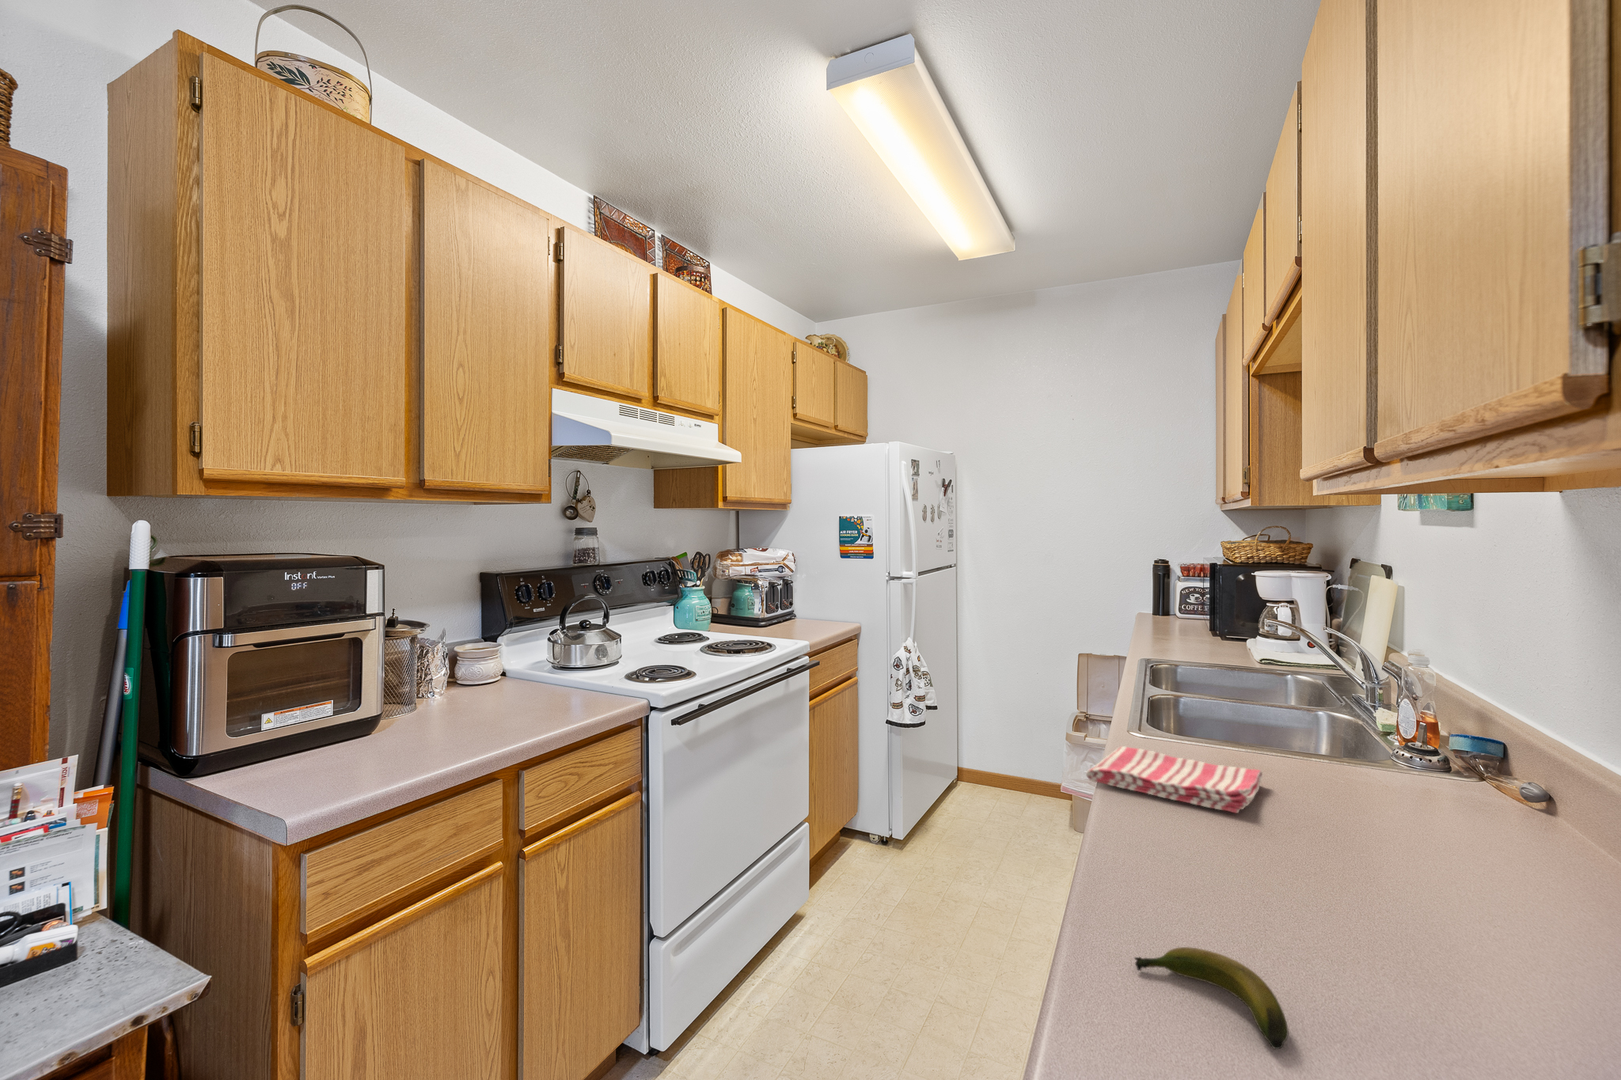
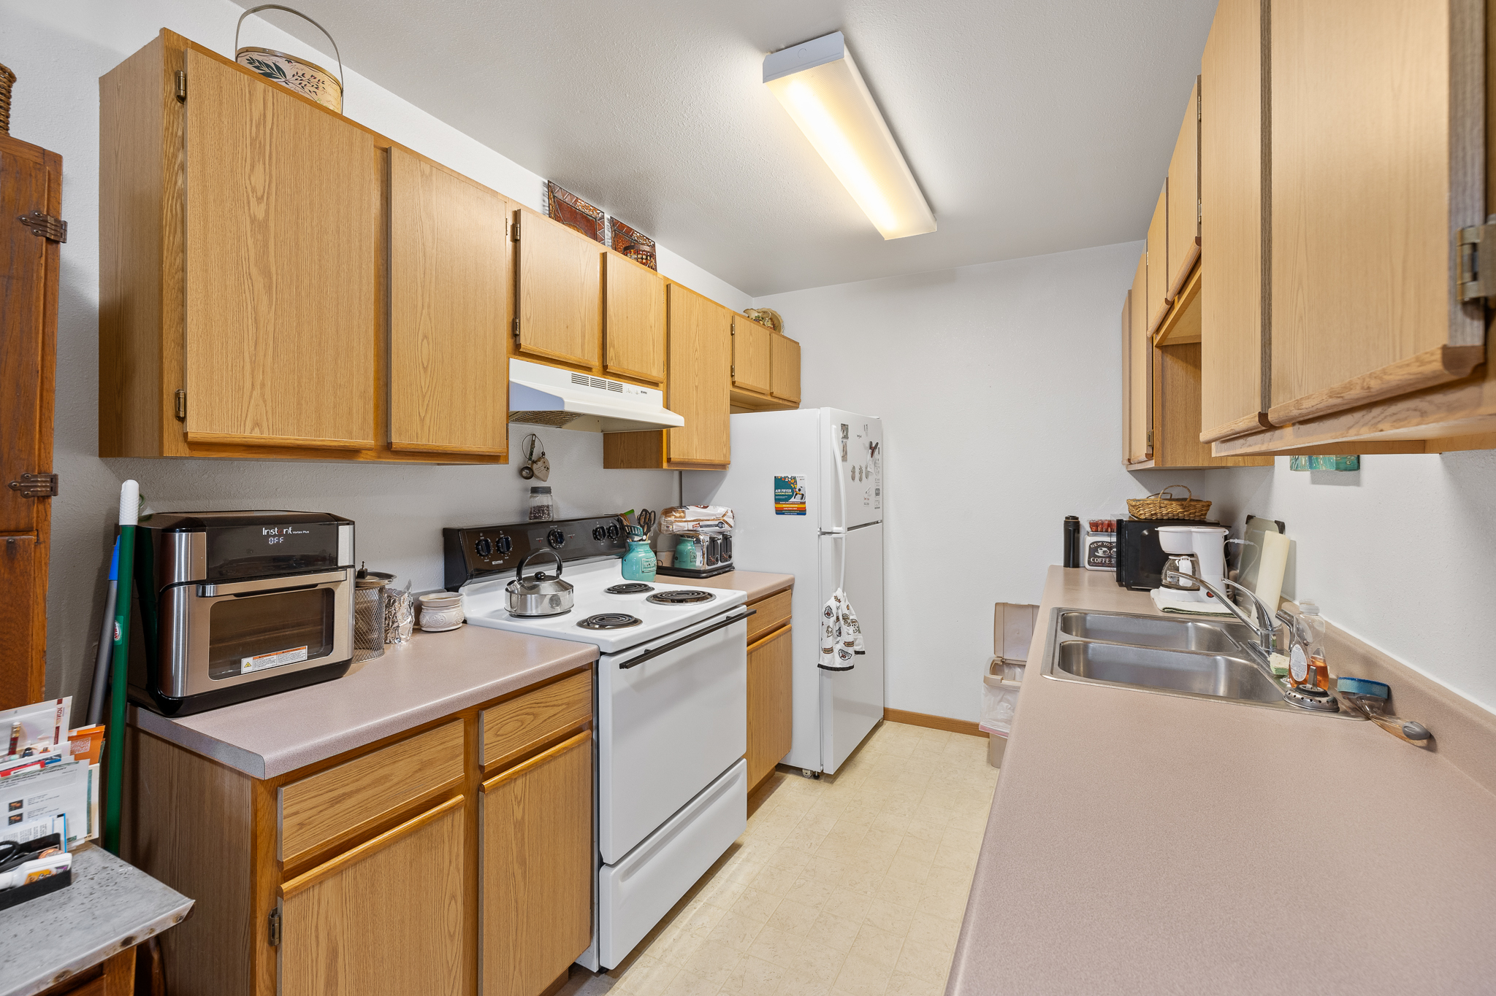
- banana [1133,946,1290,1050]
- dish towel [1085,745,1263,814]
